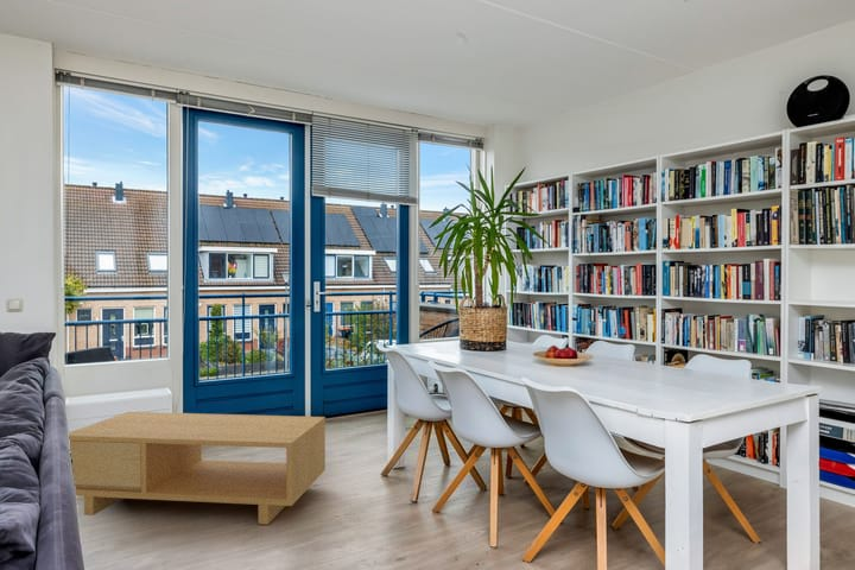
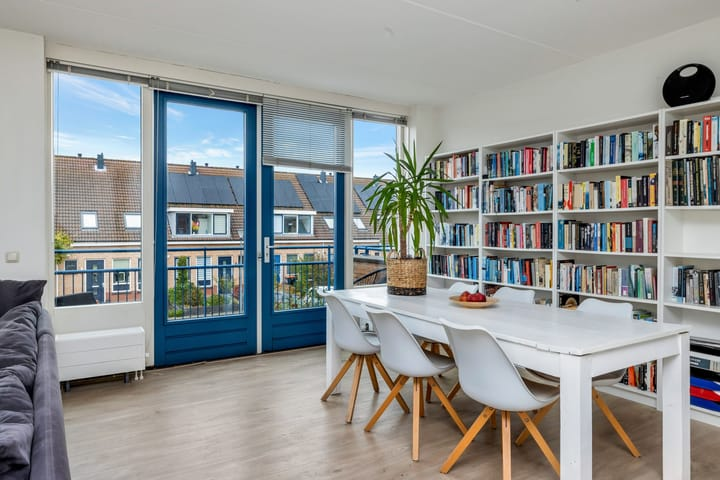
- coffee table [68,411,327,526]
